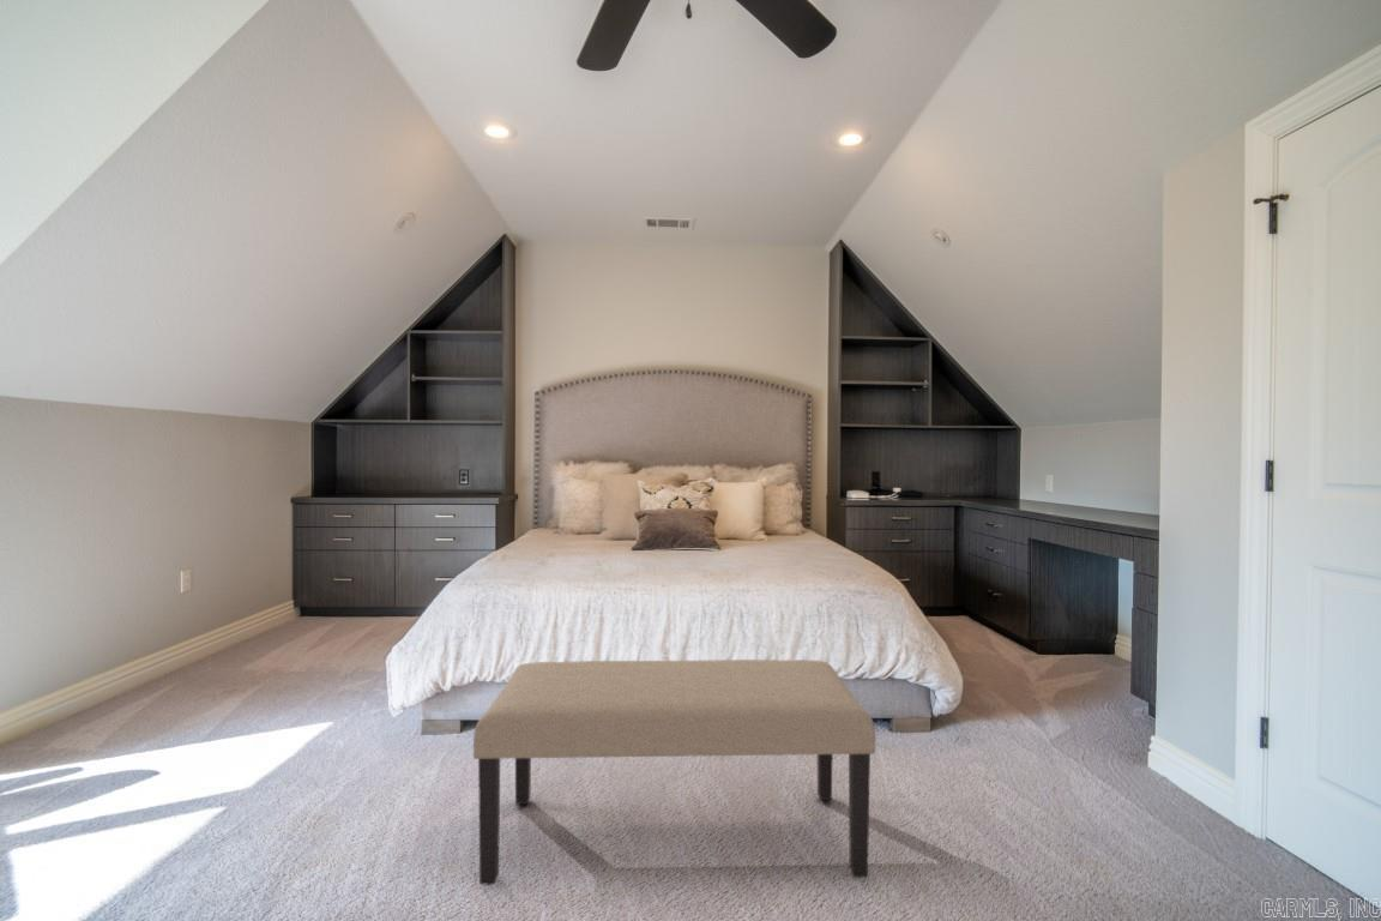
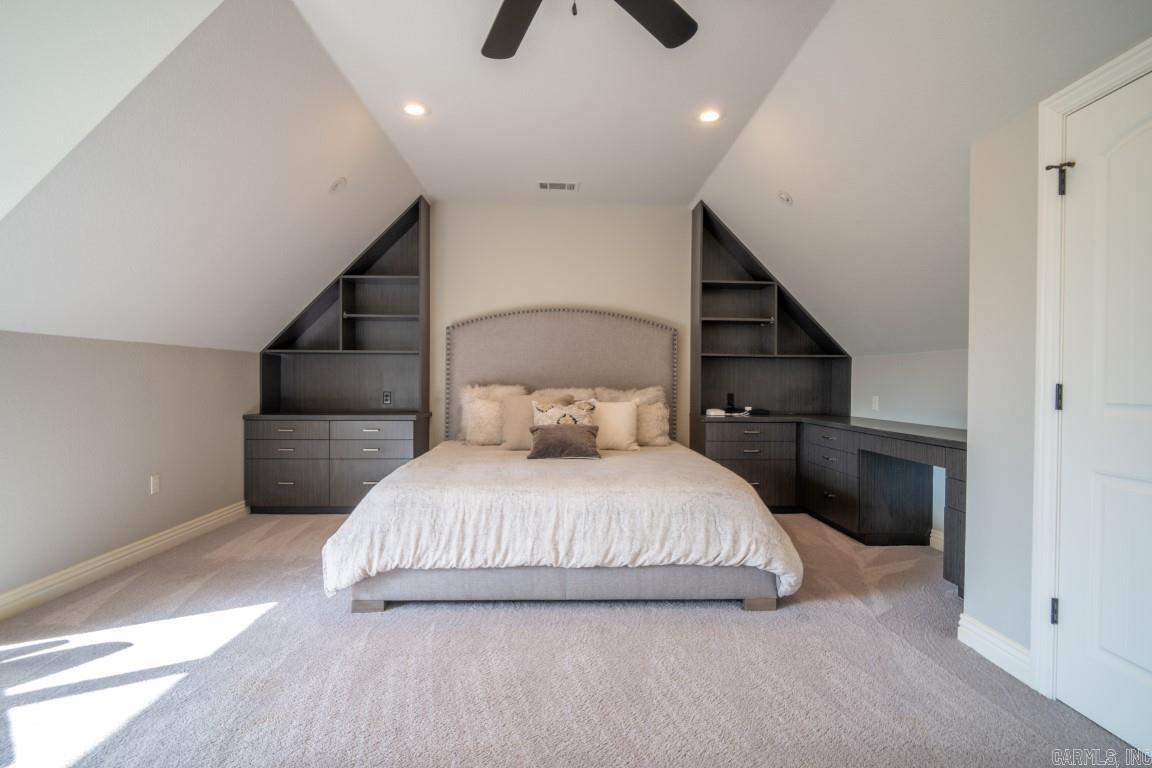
- bench [472,658,876,886]
